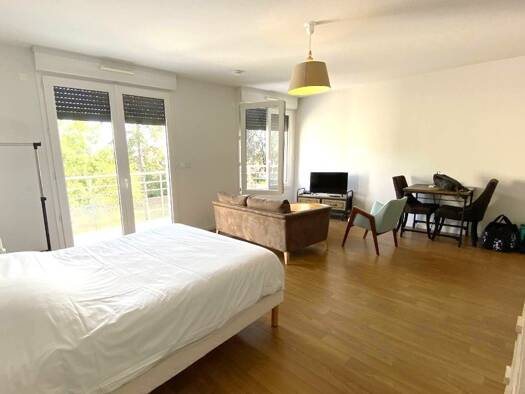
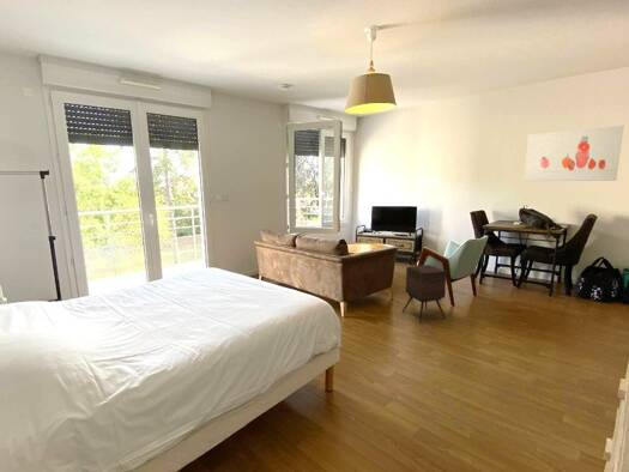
+ wall art [522,125,624,182]
+ side table [401,264,448,325]
